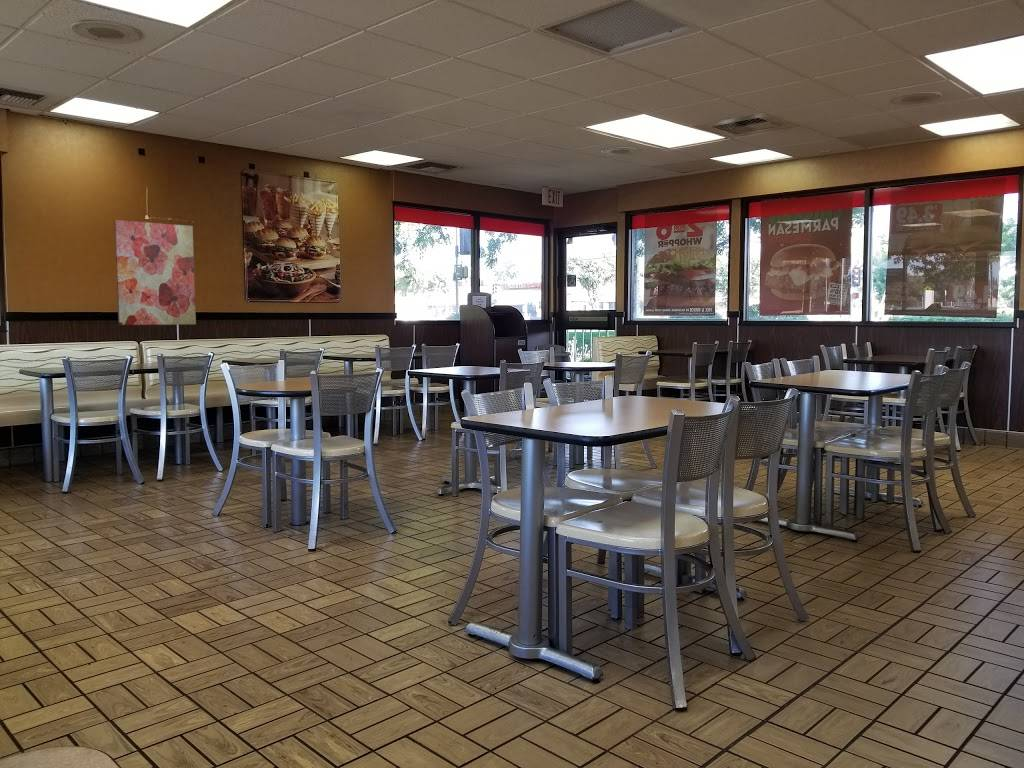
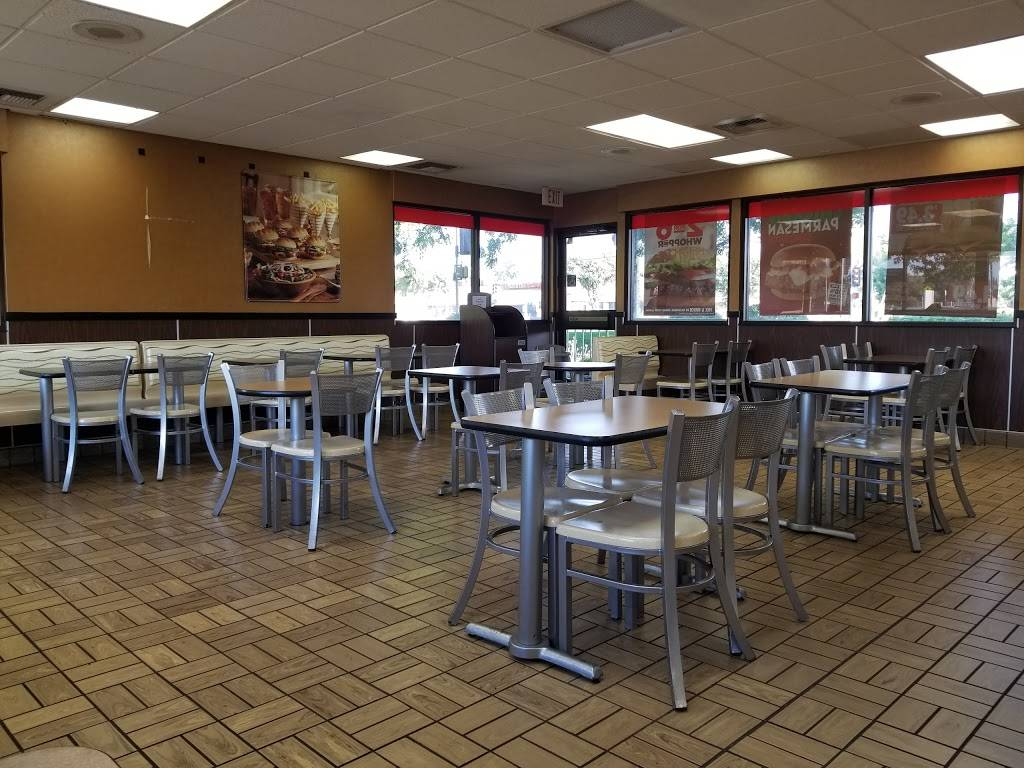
- wall art [113,219,197,326]
